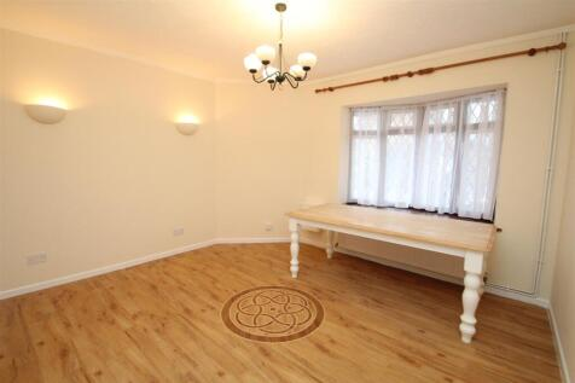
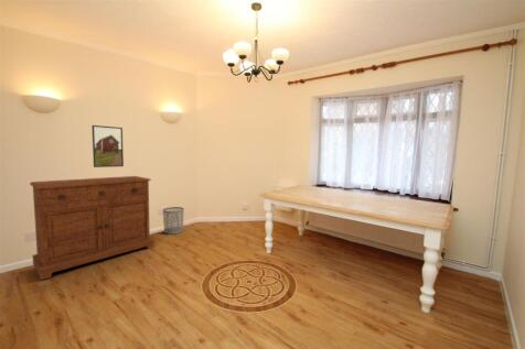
+ waste bin [162,206,185,236]
+ sideboard [29,175,156,281]
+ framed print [92,124,125,168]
